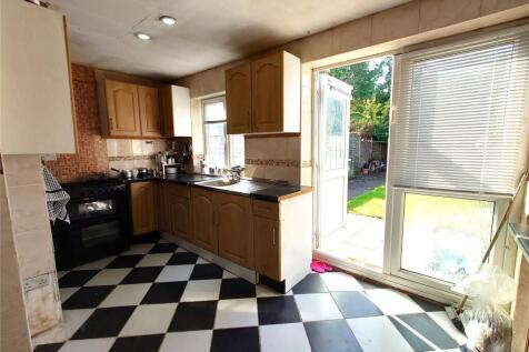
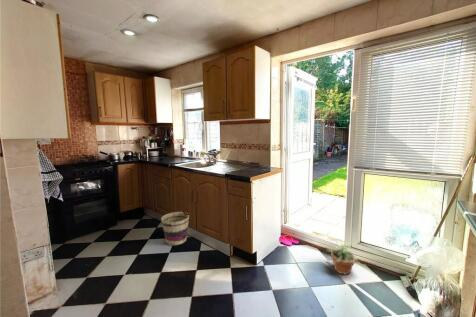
+ basket [160,211,190,246]
+ potted plant [327,239,360,276]
